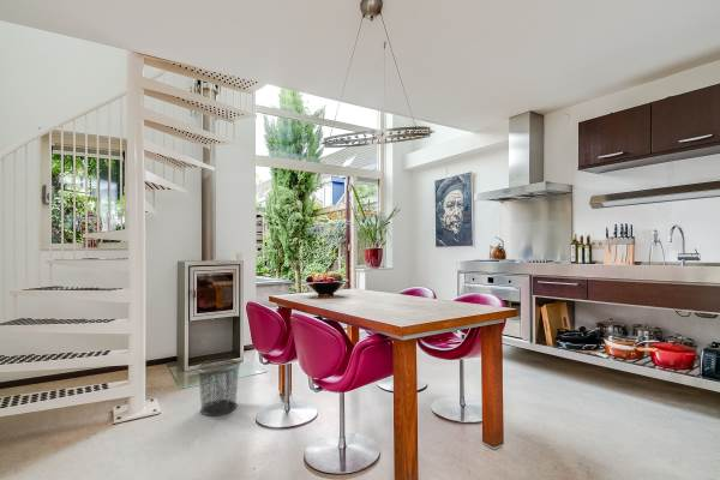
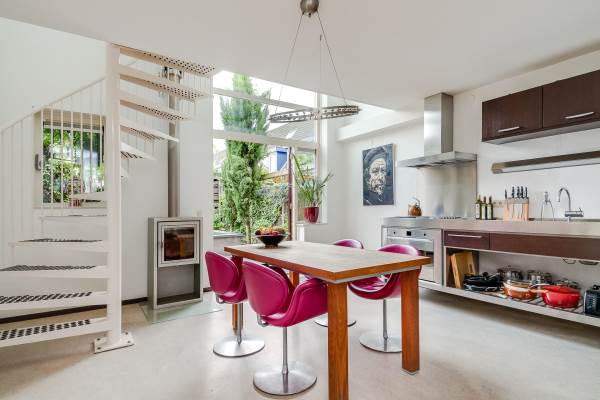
- trash can [196,358,241,418]
